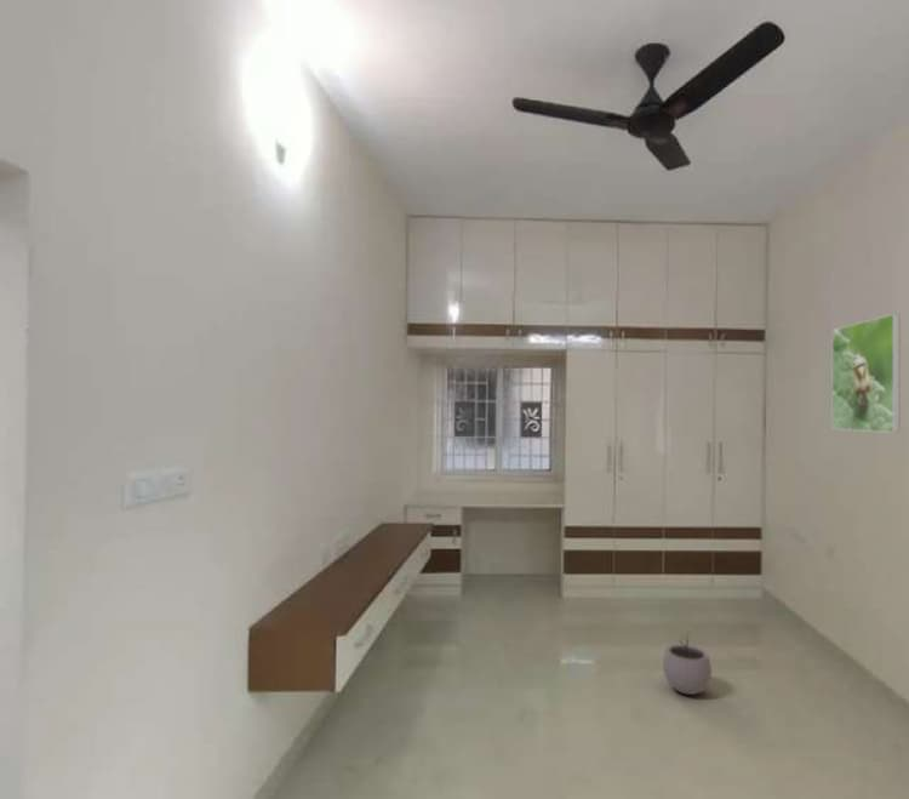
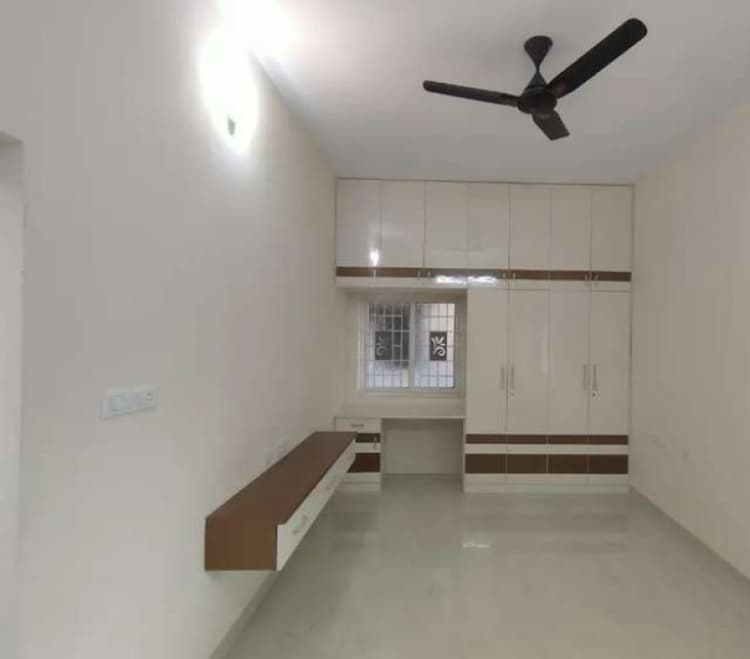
- plant pot [662,633,713,696]
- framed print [830,313,902,434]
